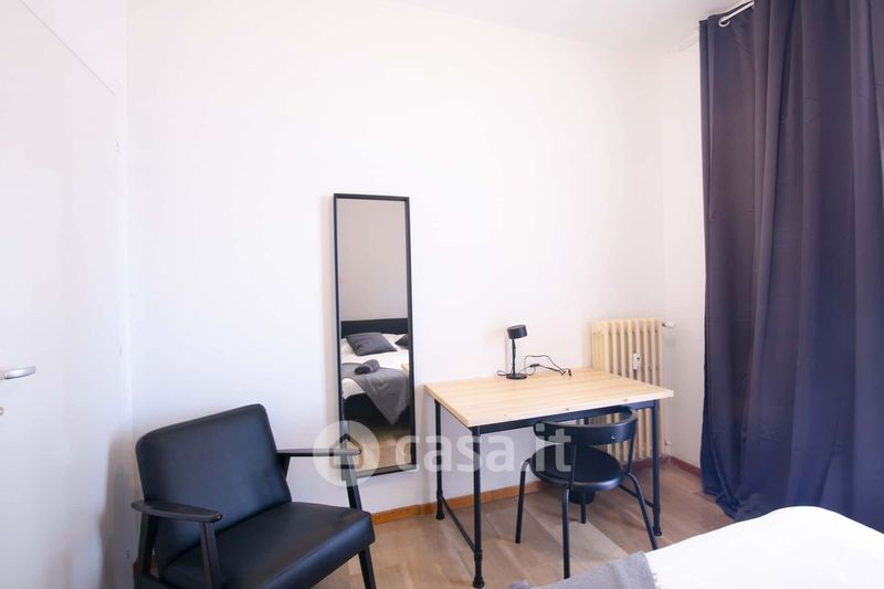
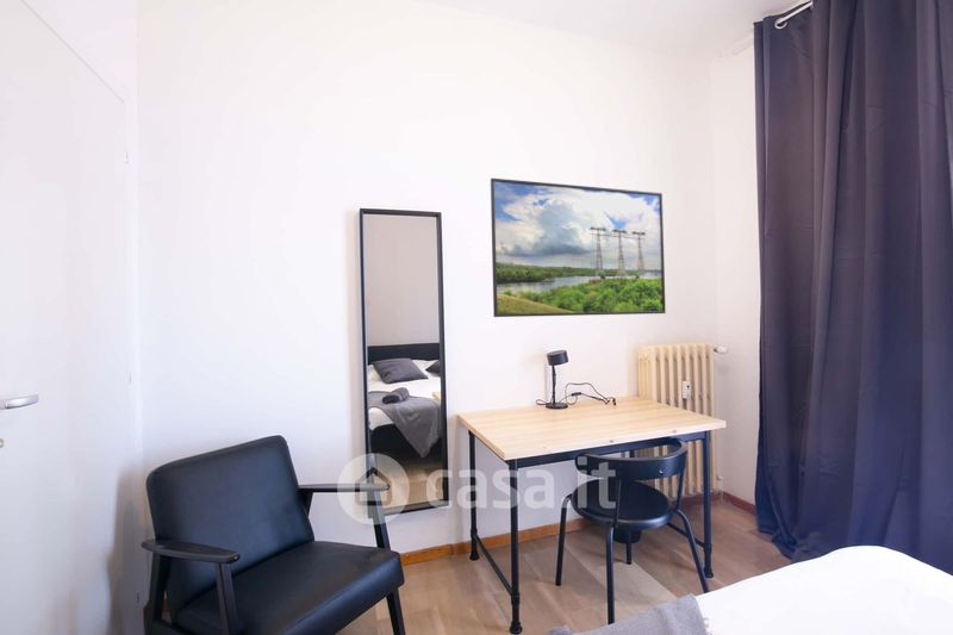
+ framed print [490,178,667,318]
